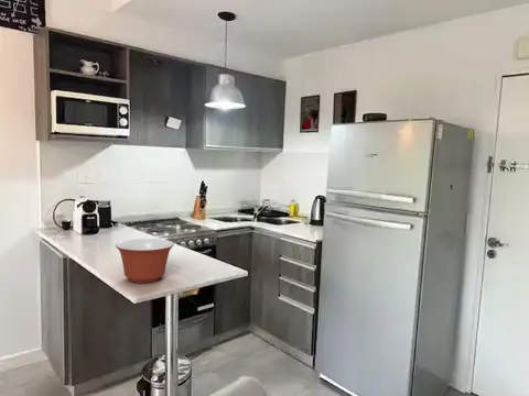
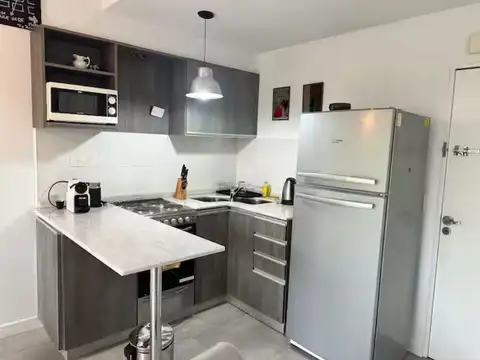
- mixing bowl [115,238,175,284]
